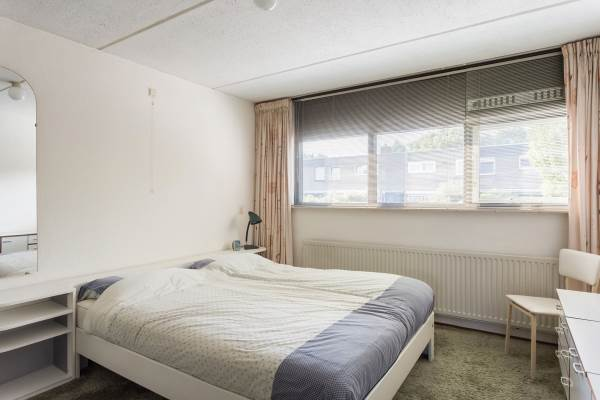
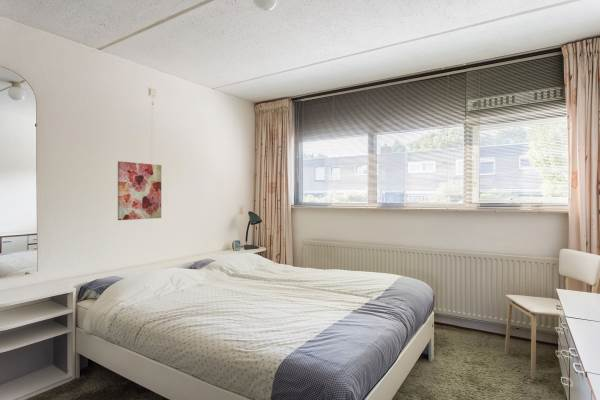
+ wall art [117,160,162,221]
